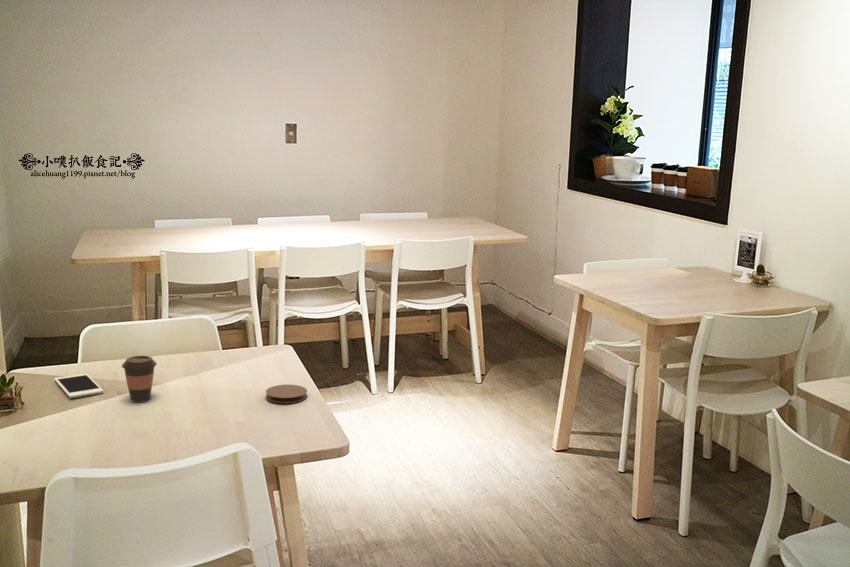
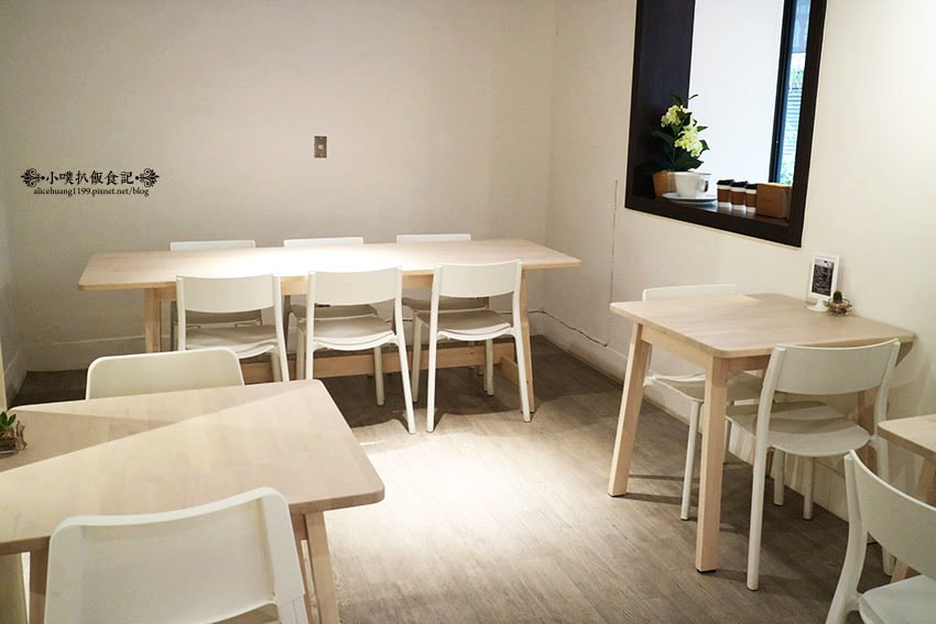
- coffee cup [121,355,158,403]
- cell phone [53,373,104,399]
- coaster [265,384,308,404]
